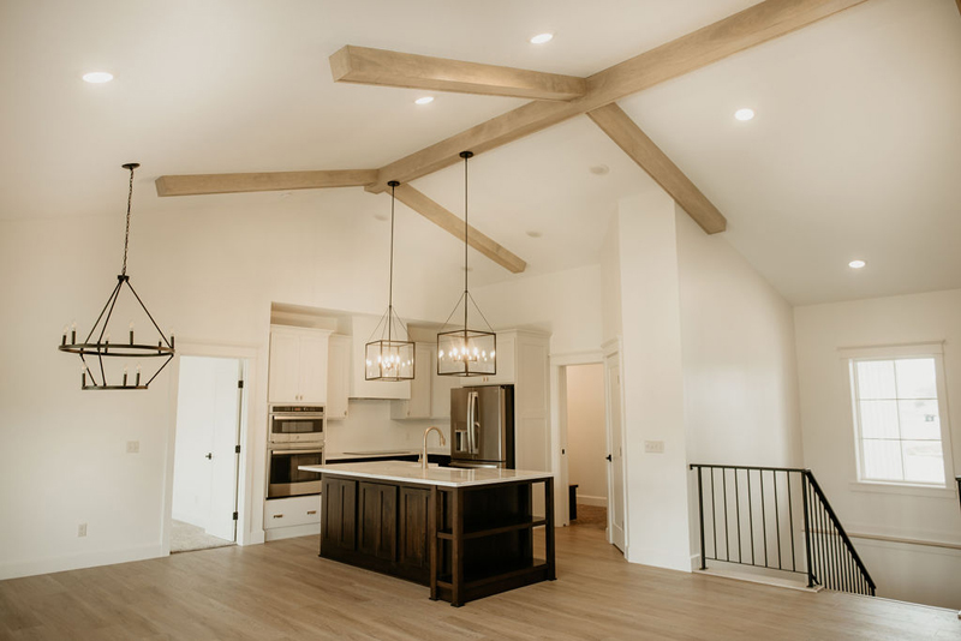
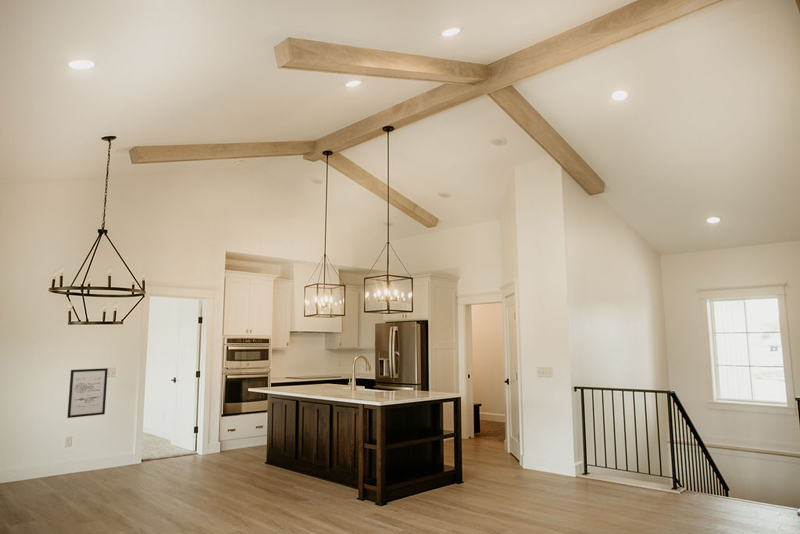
+ wall art [66,367,109,419]
